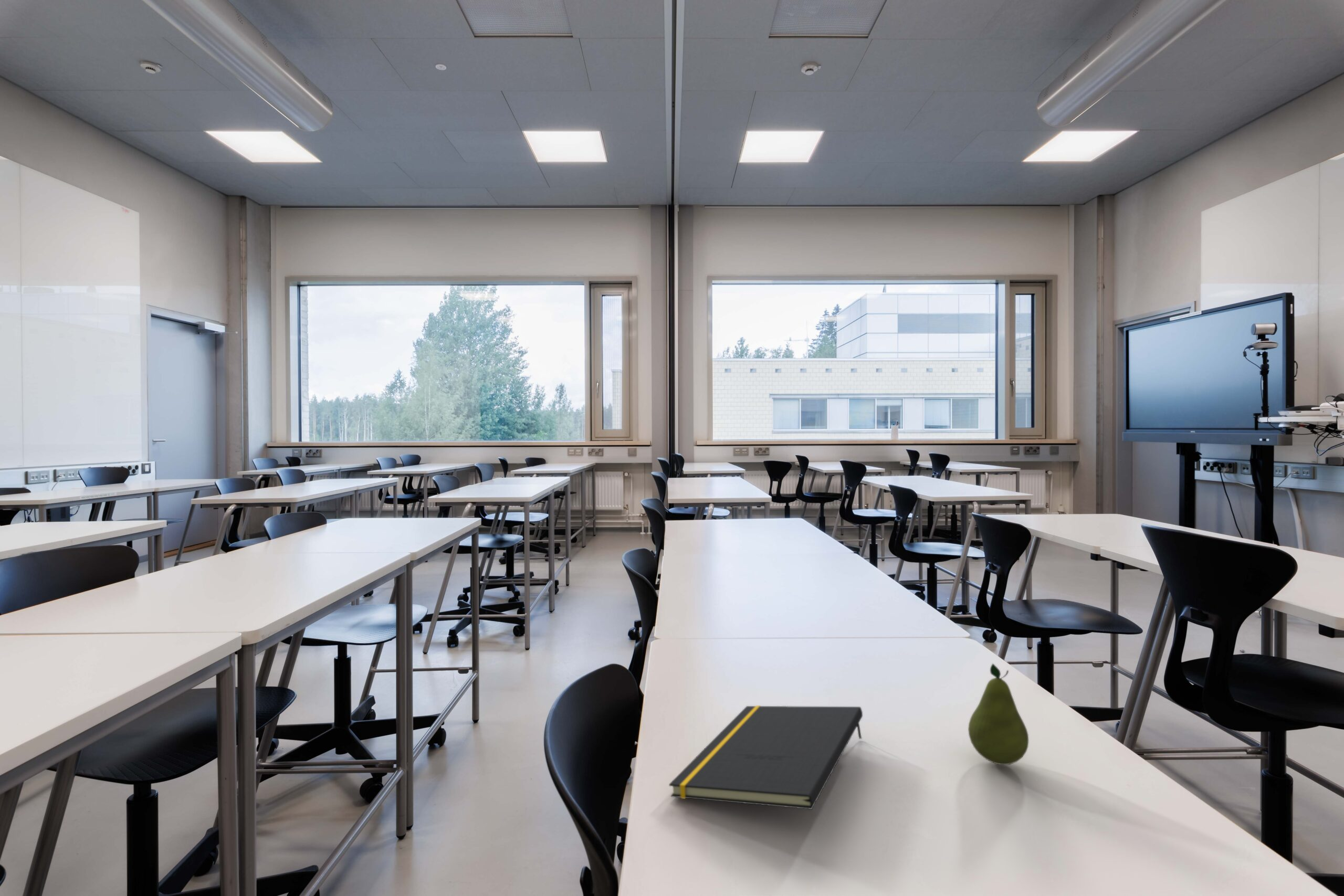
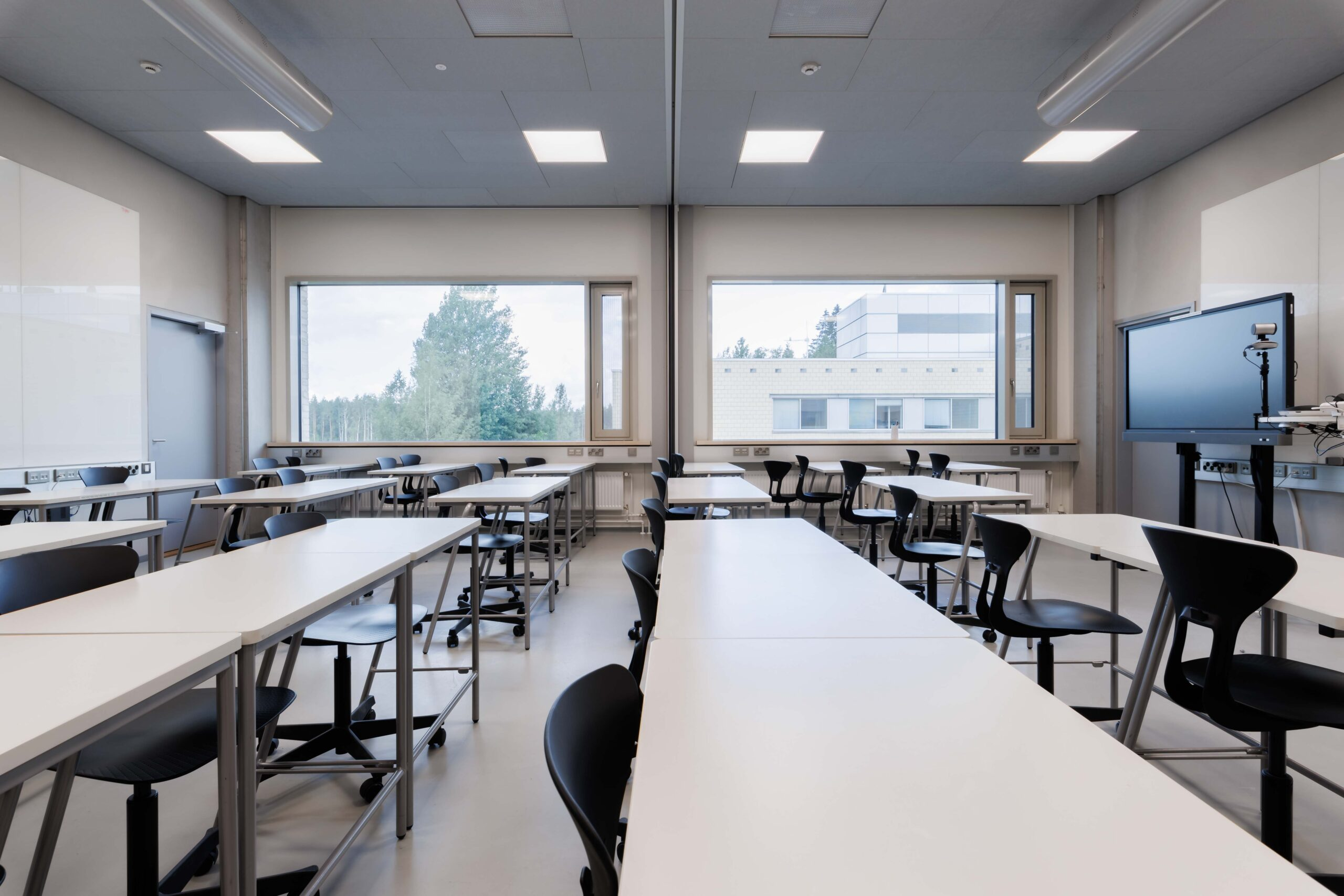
- fruit [968,663,1029,765]
- notepad [668,705,863,810]
